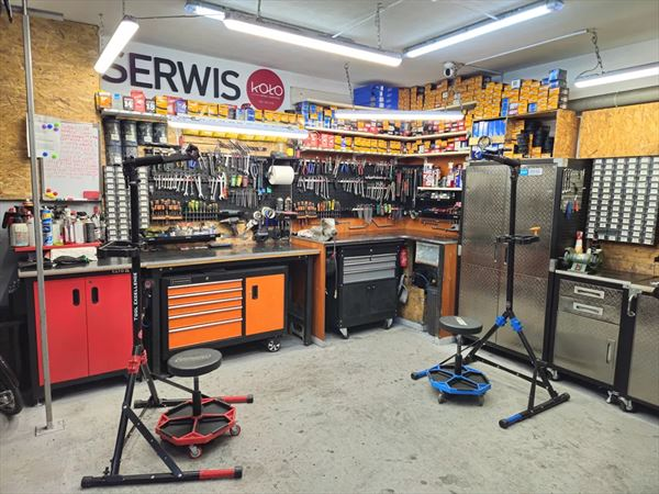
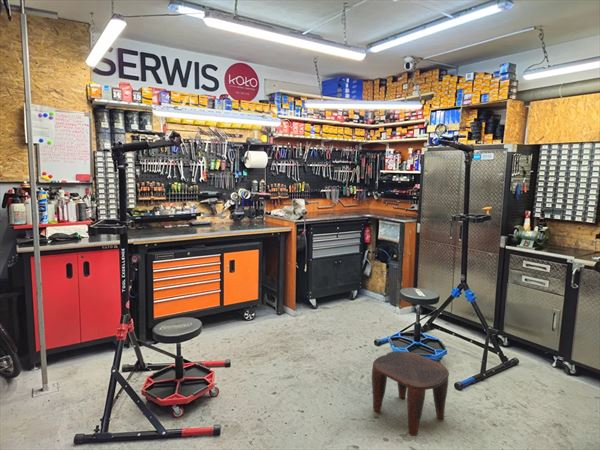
+ stool [371,350,450,437]
